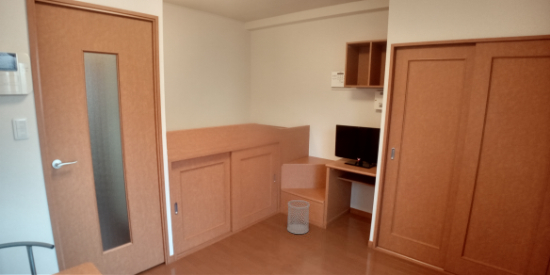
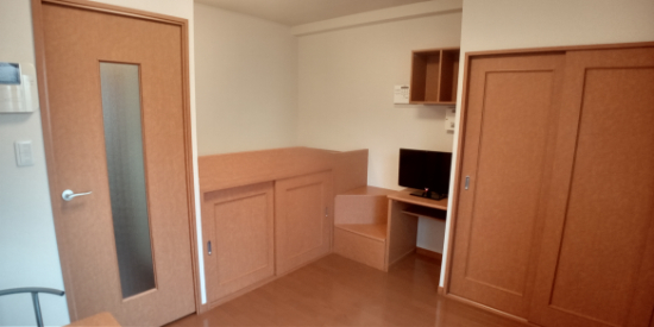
- wastebasket [286,199,311,235]
